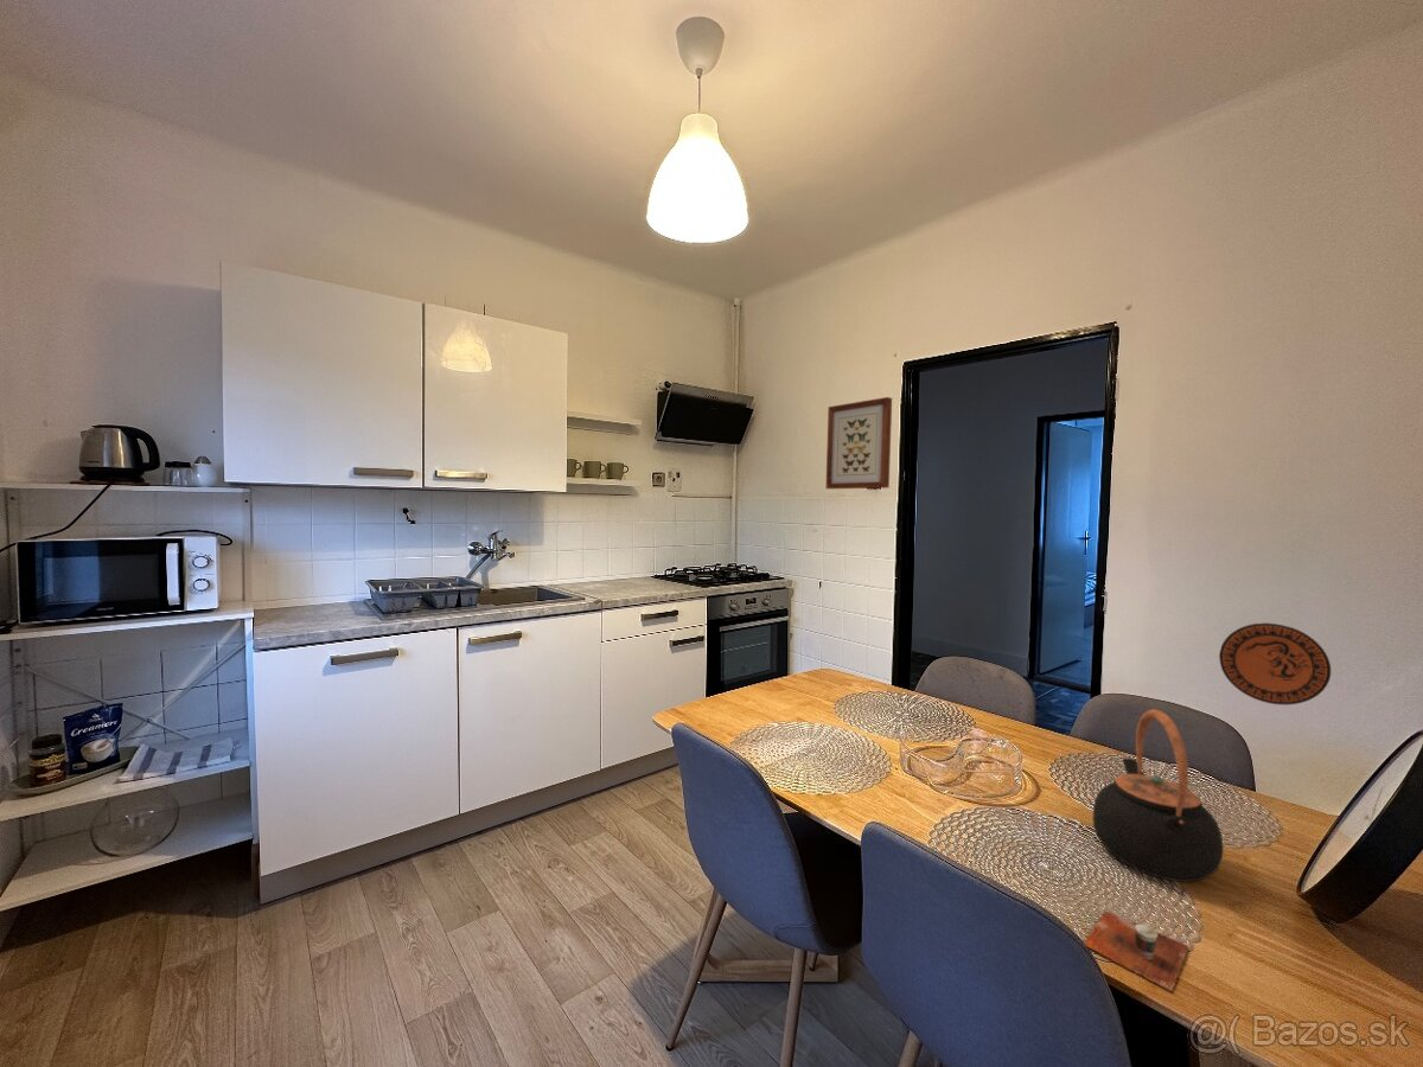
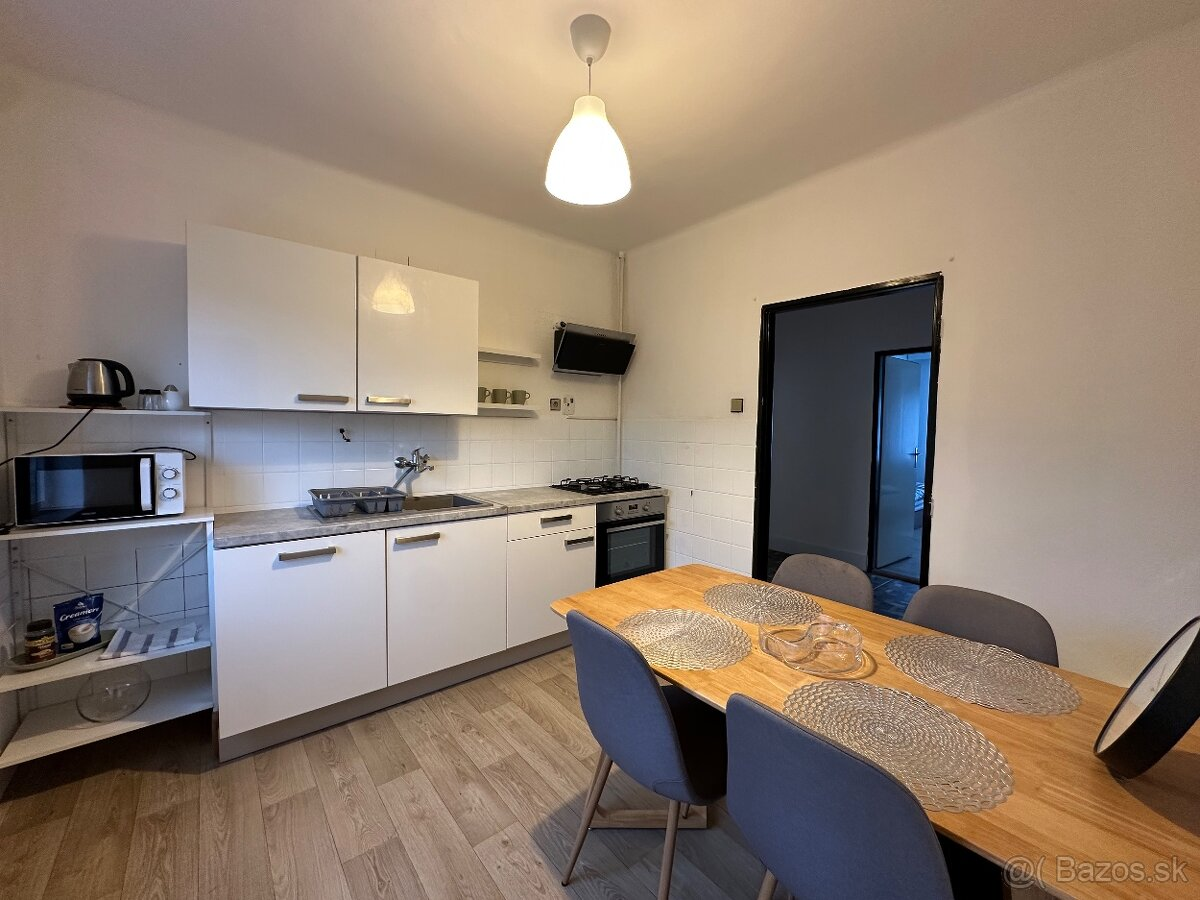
- decorative plate [1218,621,1332,705]
- teapot [1091,708,1224,883]
- wall art [824,396,893,490]
- cup [1084,909,1189,992]
